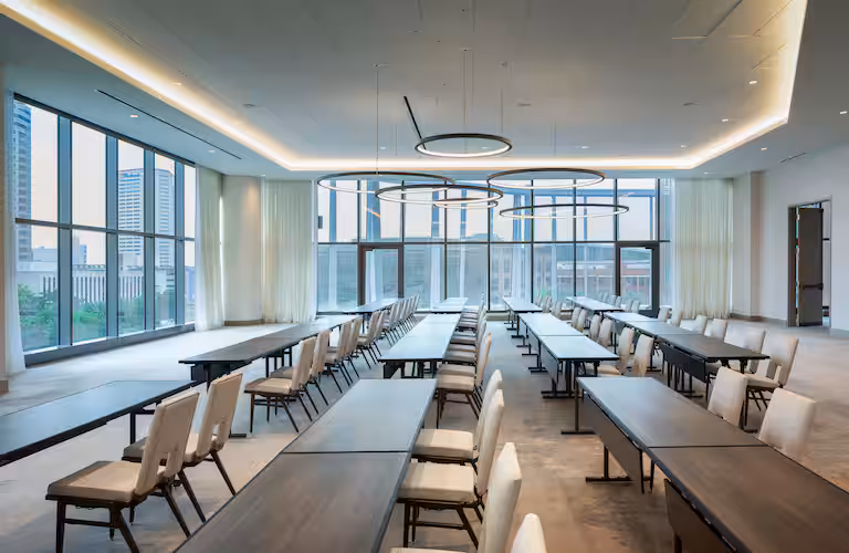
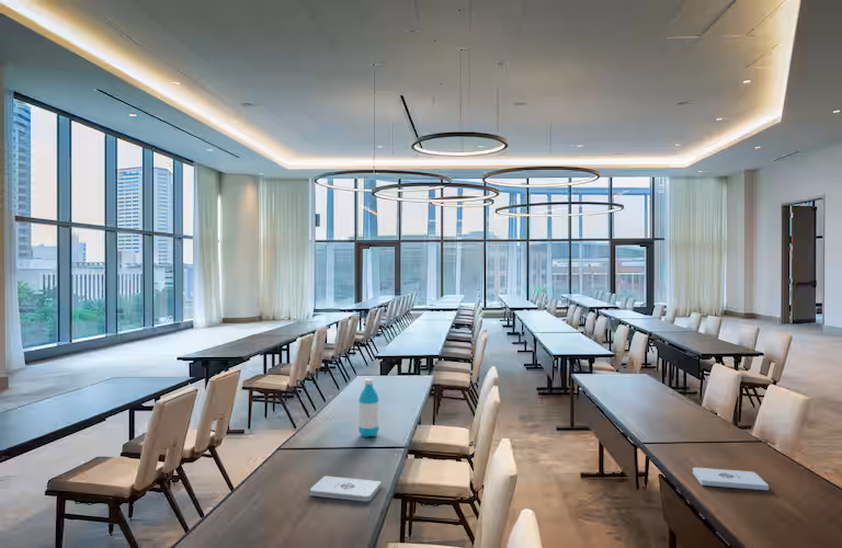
+ notepad [692,467,770,491]
+ notepad [309,475,383,503]
+ water bottle [357,378,380,438]
